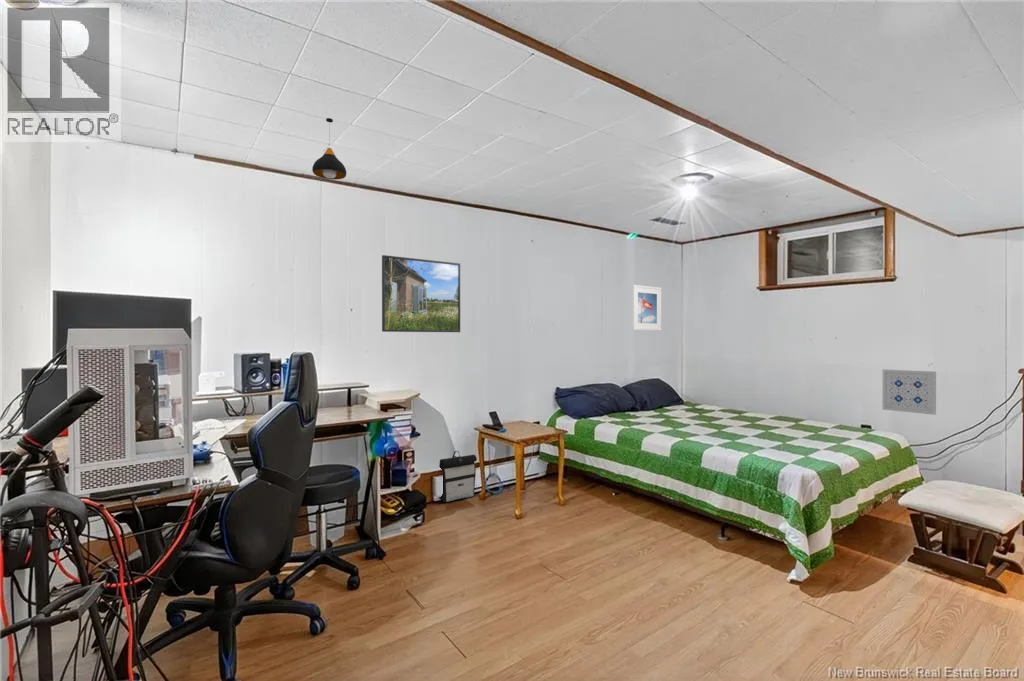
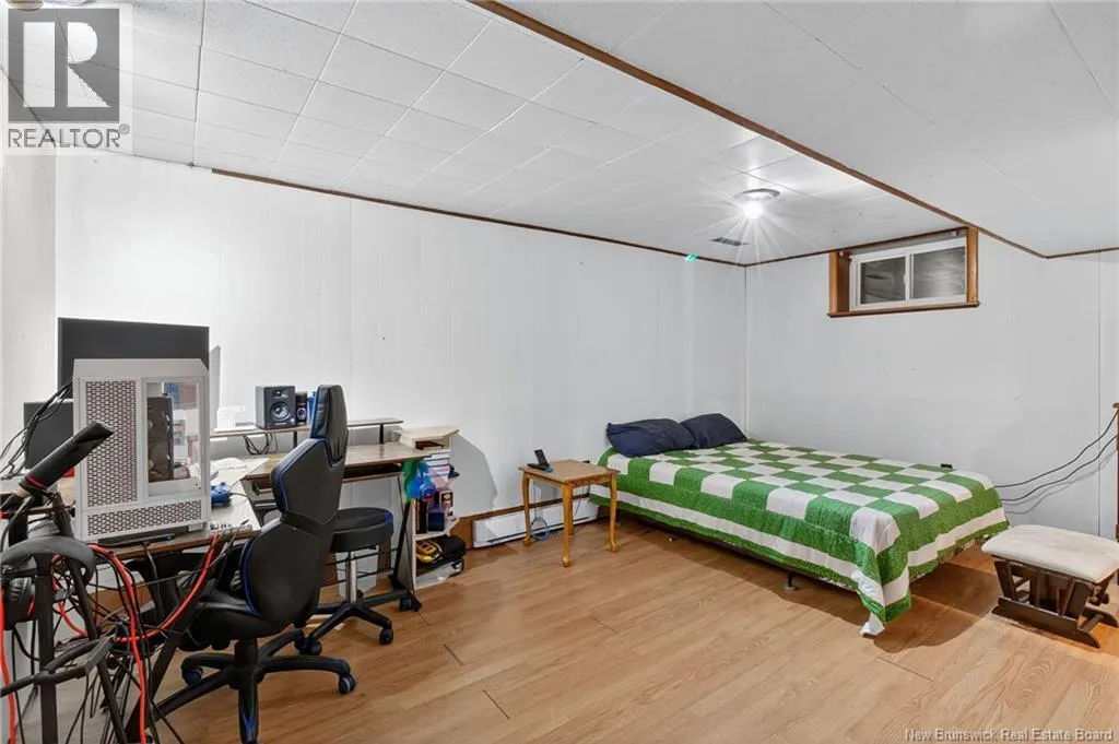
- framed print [631,284,662,331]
- pendant light [311,117,347,180]
- wall art [882,368,937,416]
- backpack [438,450,478,503]
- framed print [381,254,461,333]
